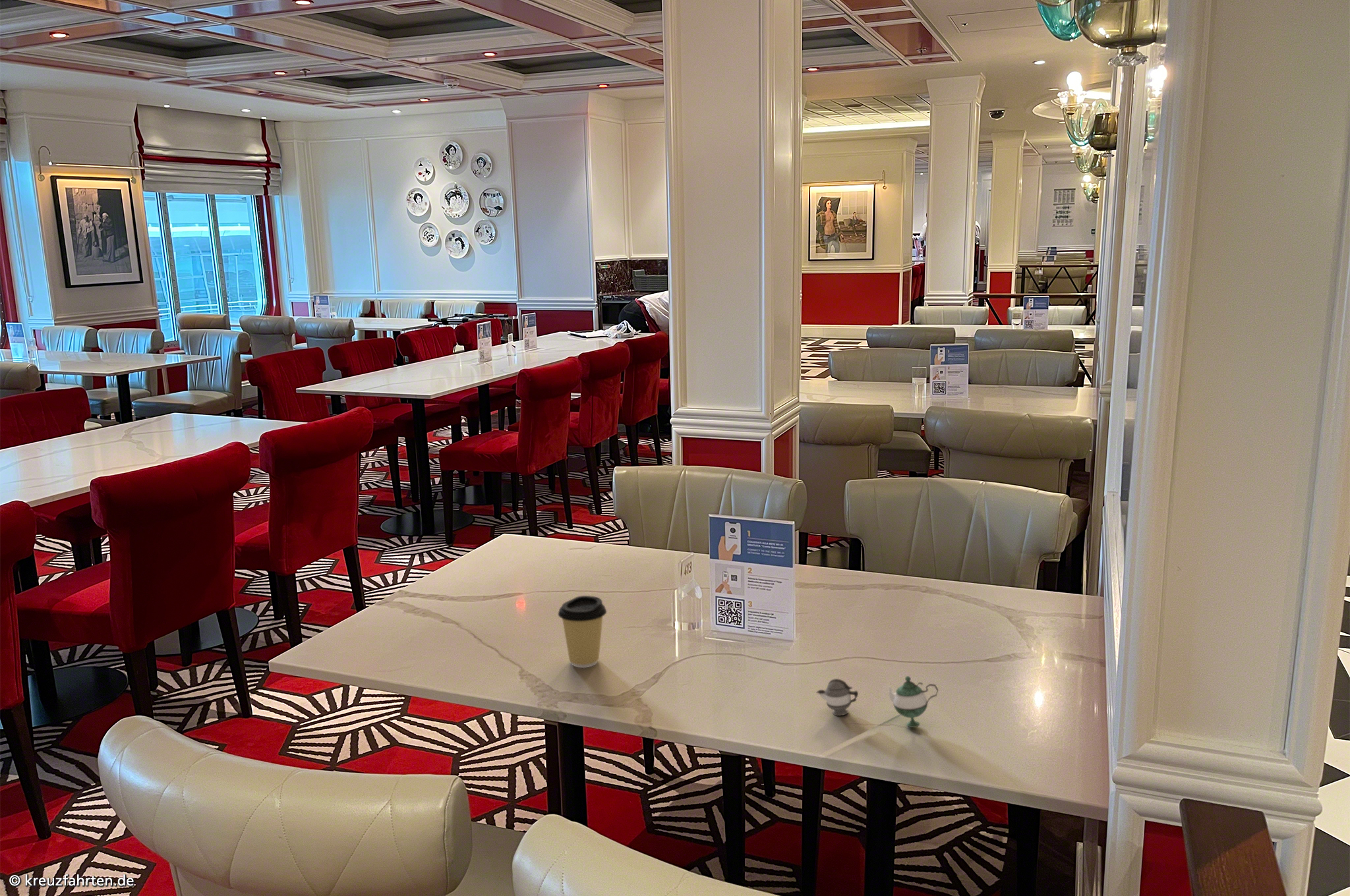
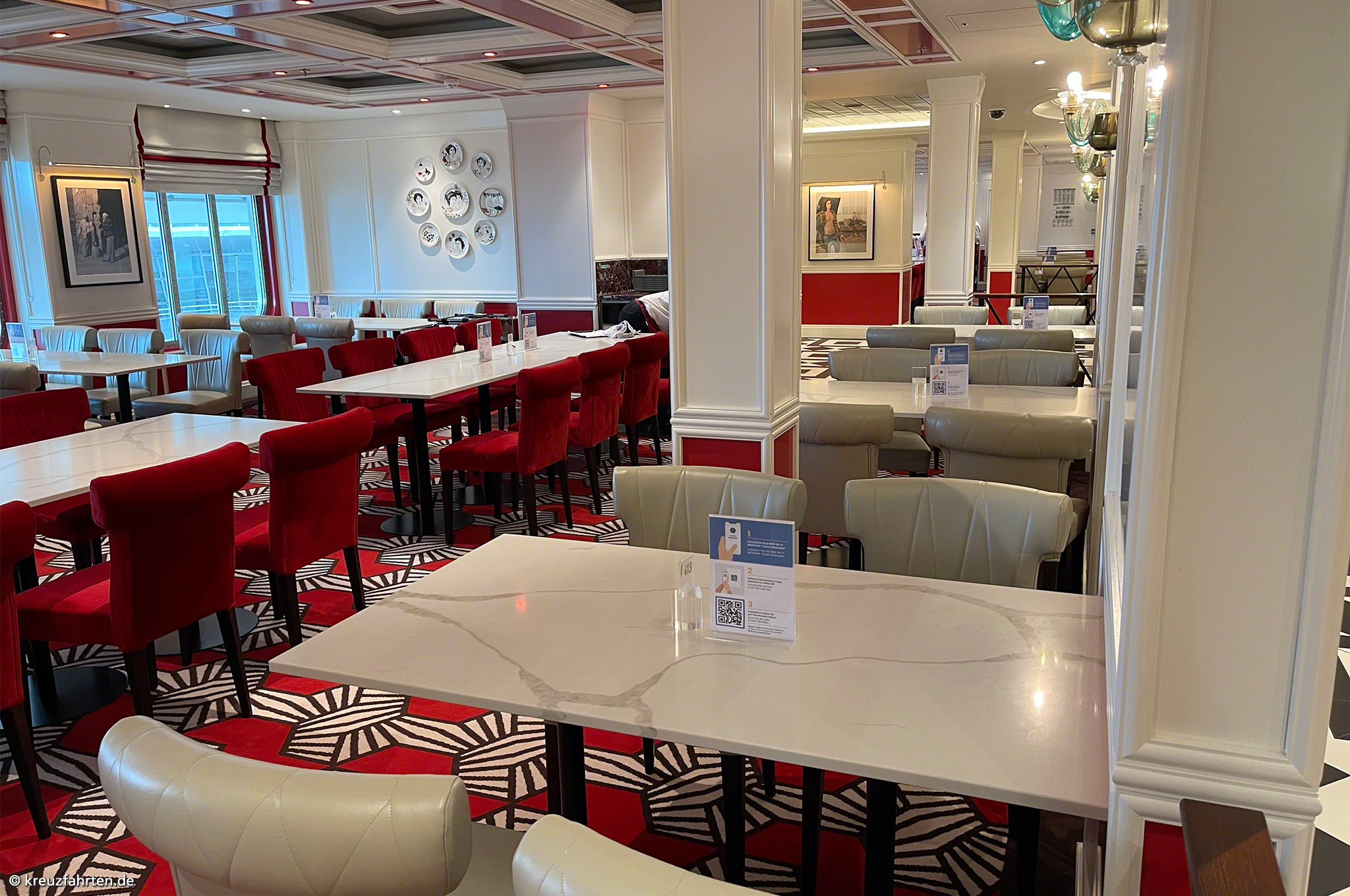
- teapot [815,675,939,728]
- coffee cup [557,595,607,669]
